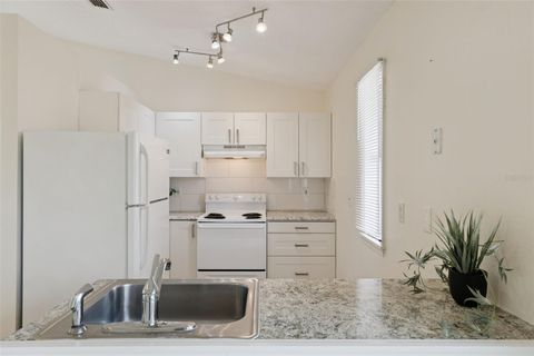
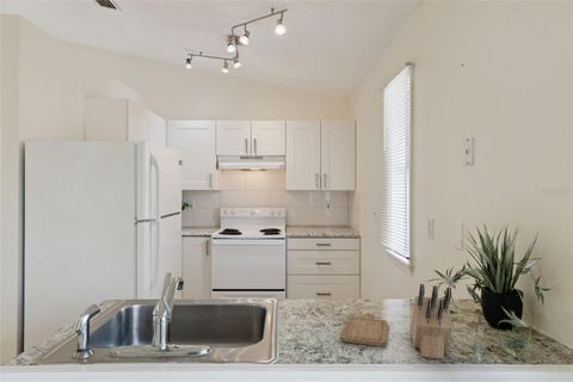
+ chopping board [339,313,389,347]
+ knife block [409,283,454,361]
